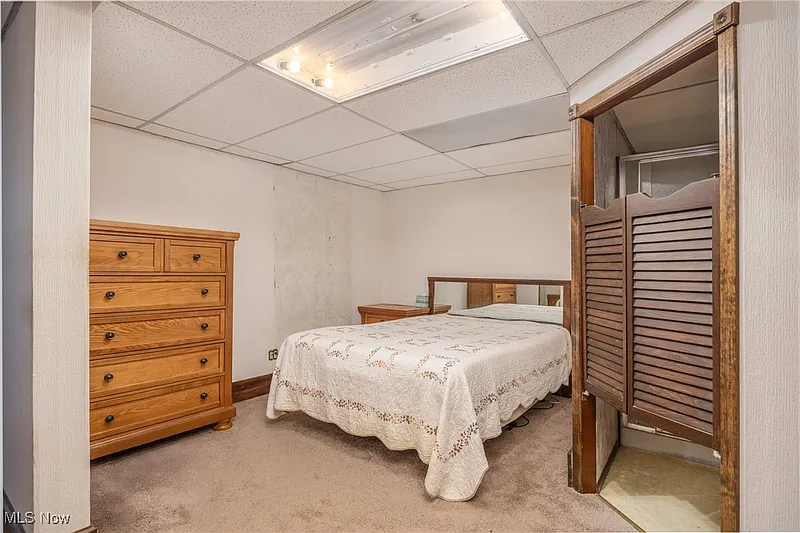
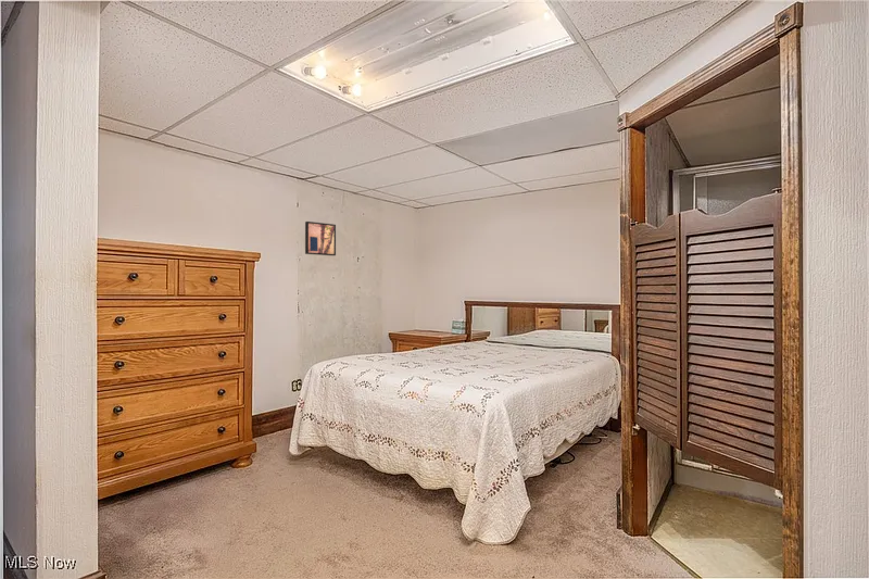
+ wall art [304,221,337,256]
